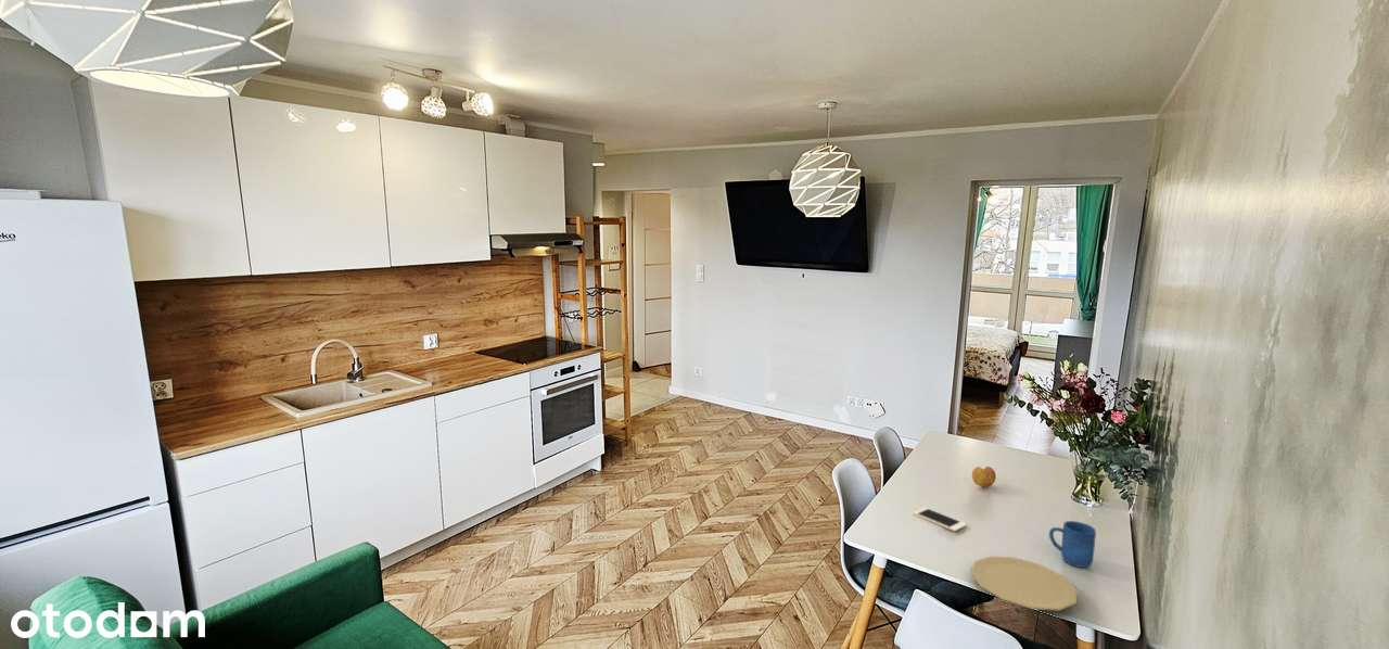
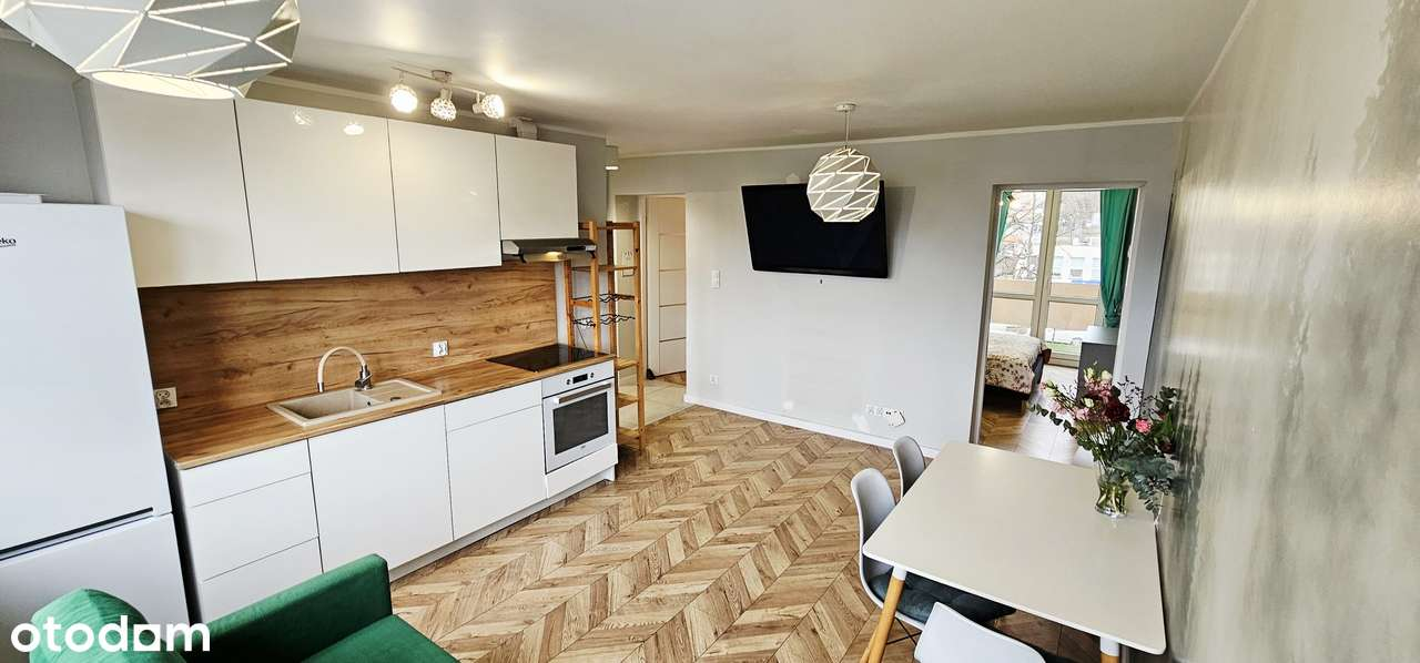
- cell phone [912,507,968,532]
- mug [1048,520,1097,569]
- fruit [971,466,997,488]
- plate [970,555,1079,612]
